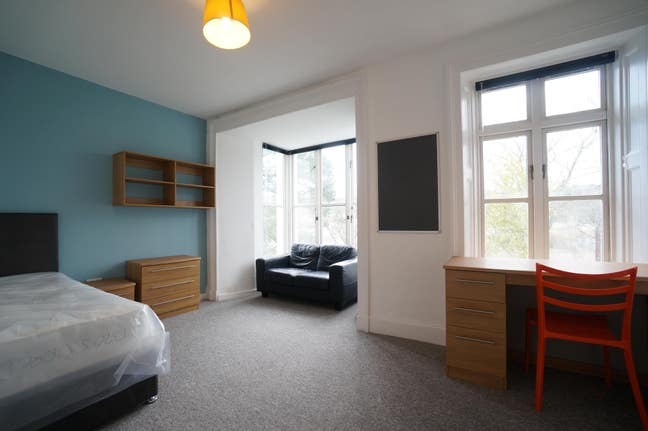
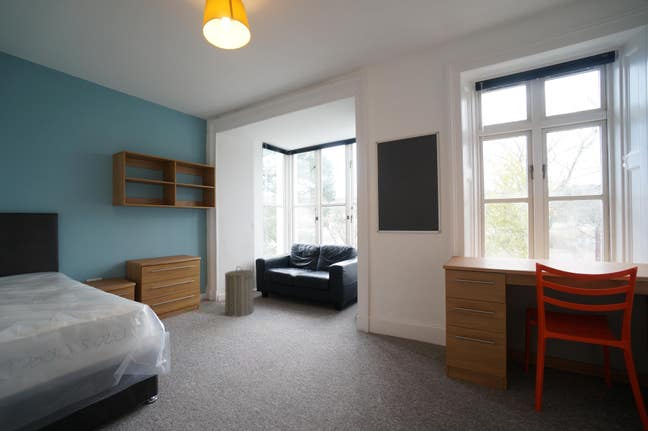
+ laundry hamper [224,265,255,318]
